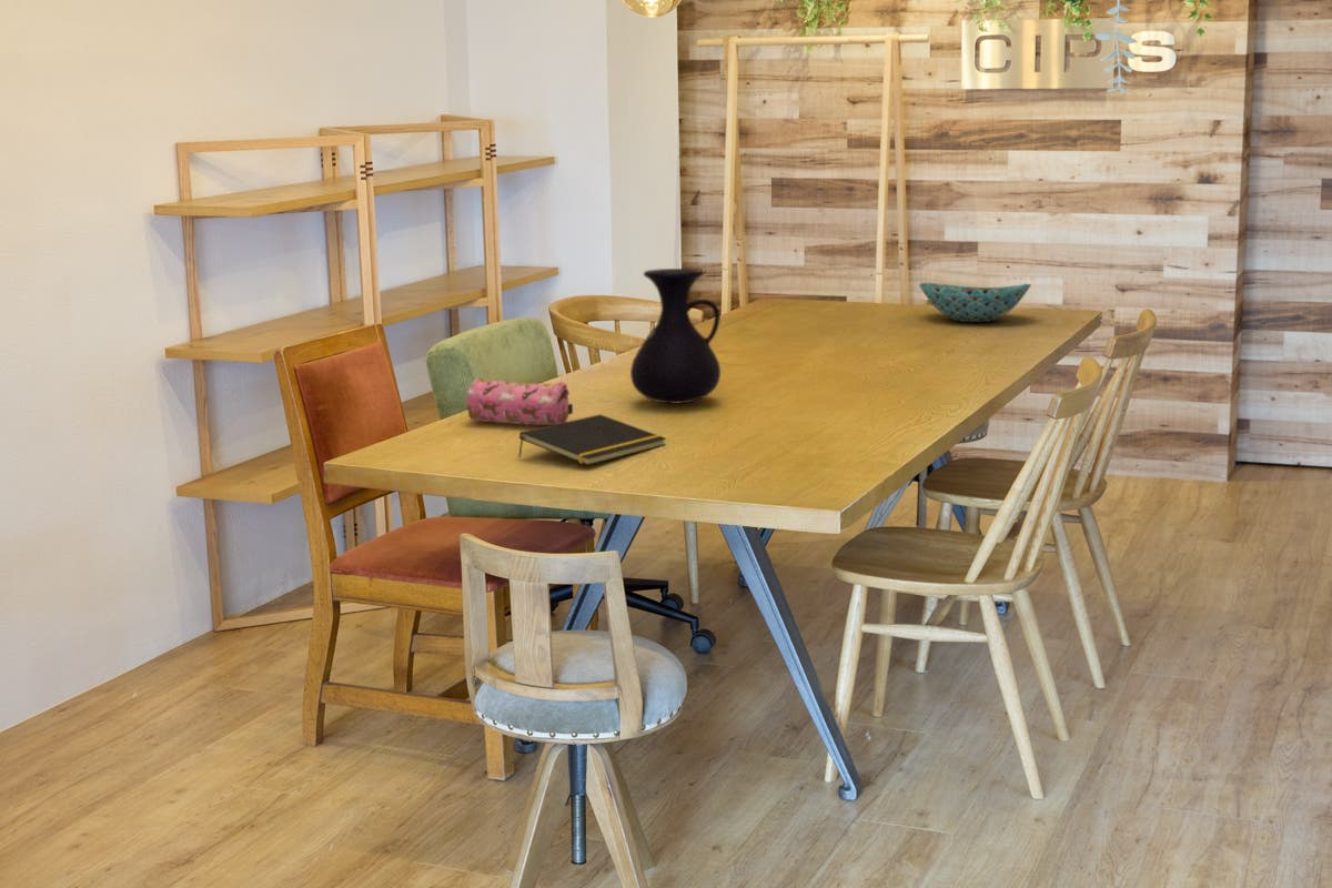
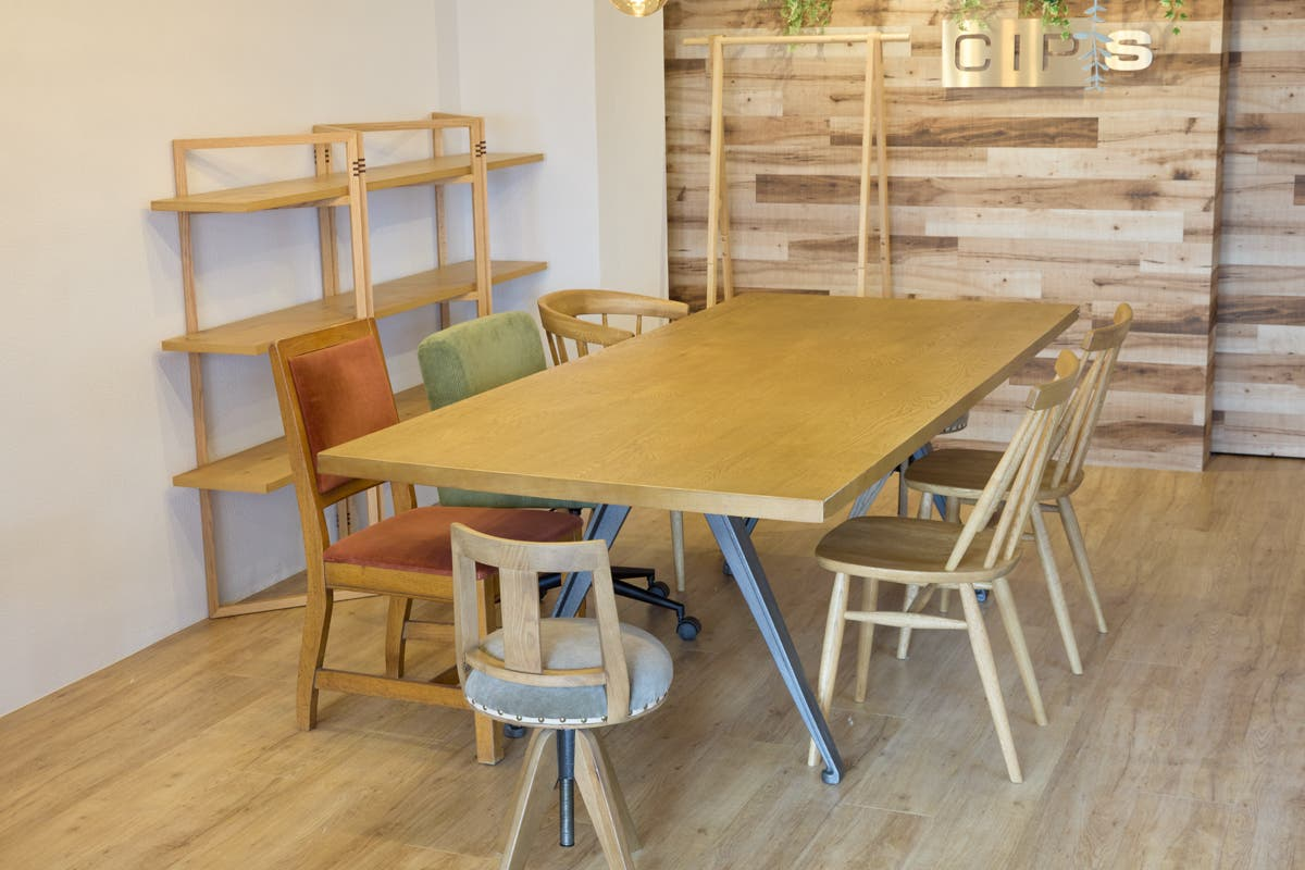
- vase [629,268,722,405]
- pencil case [465,377,574,426]
- notepad [517,414,667,466]
- bowl [918,282,1032,323]
